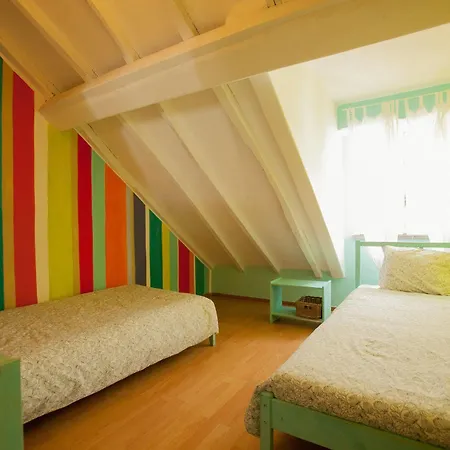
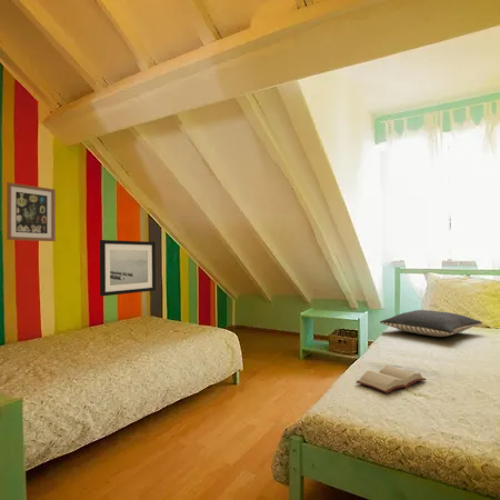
+ pillow [379,309,483,338]
+ wall art [6,181,57,242]
+ hardback book [356,363,427,394]
+ wall art [99,239,157,297]
